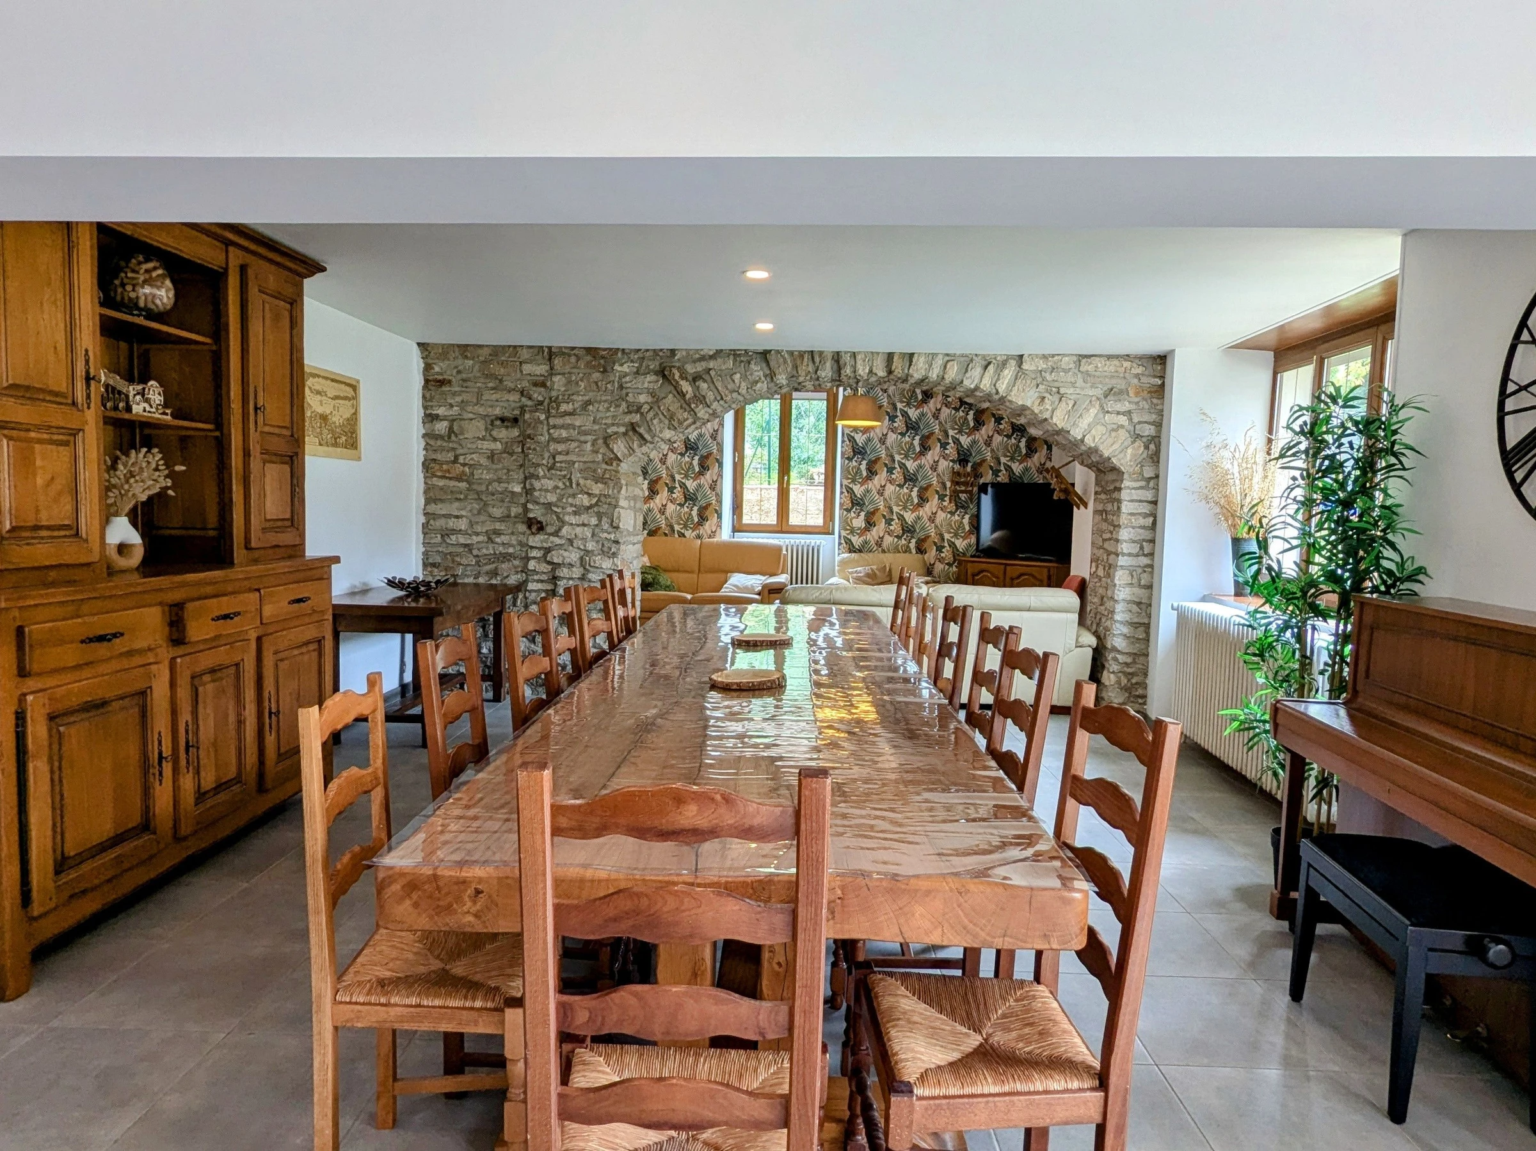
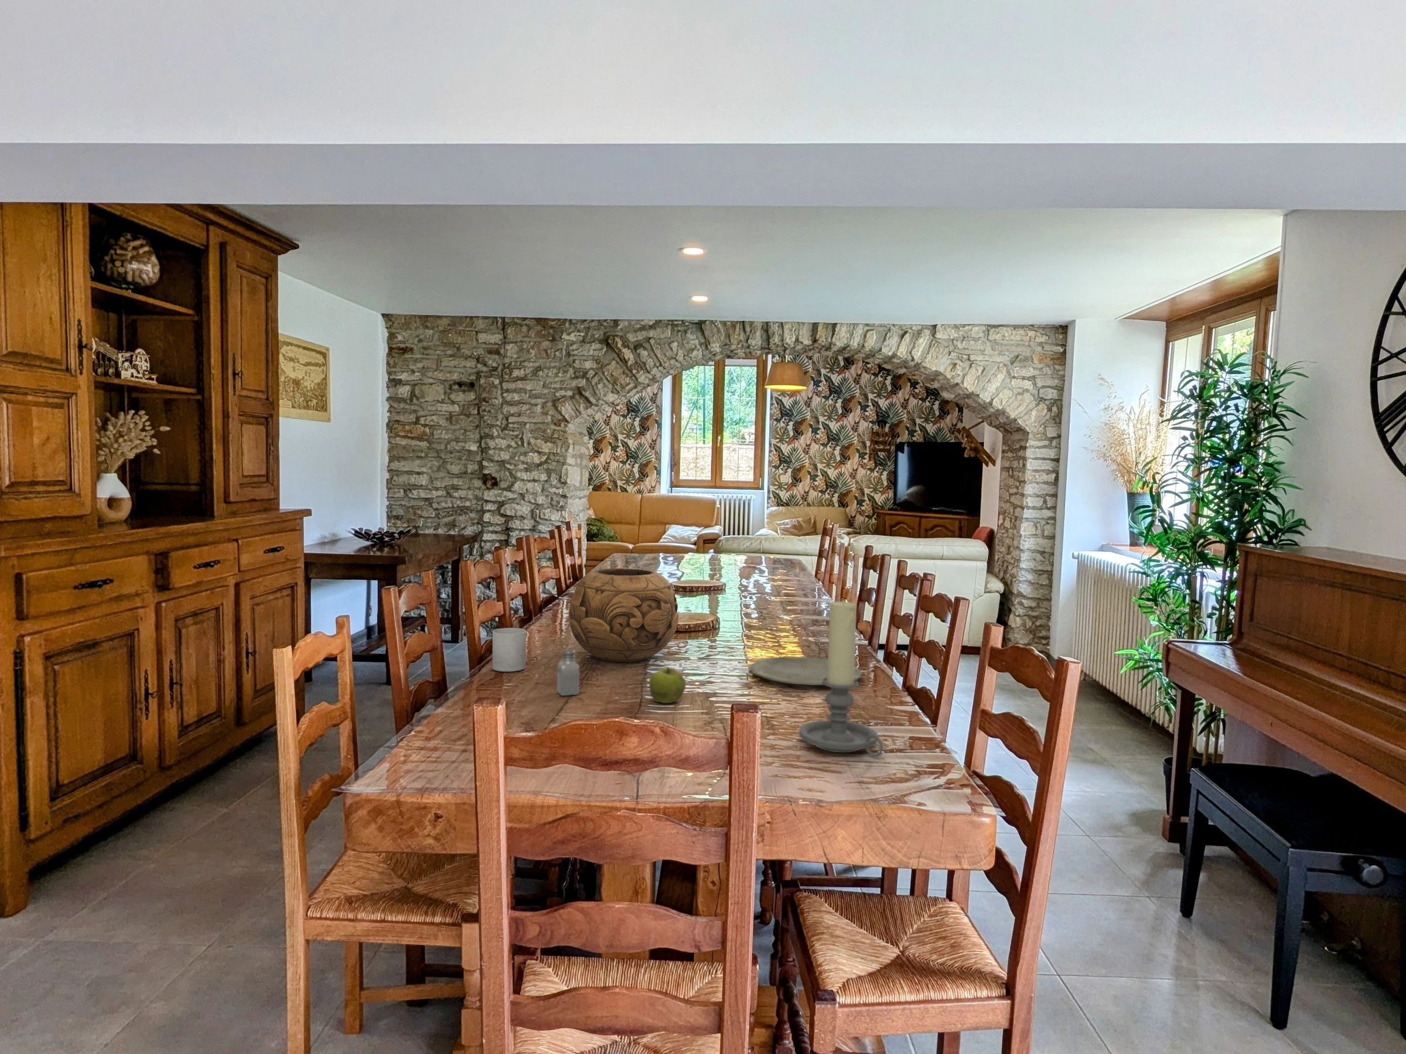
+ candle holder [798,599,885,757]
+ apple [648,666,686,704]
+ saltshaker [557,648,580,696]
+ decorative bowl [568,567,679,662]
+ plate [749,657,861,685]
+ mug [492,627,527,672]
